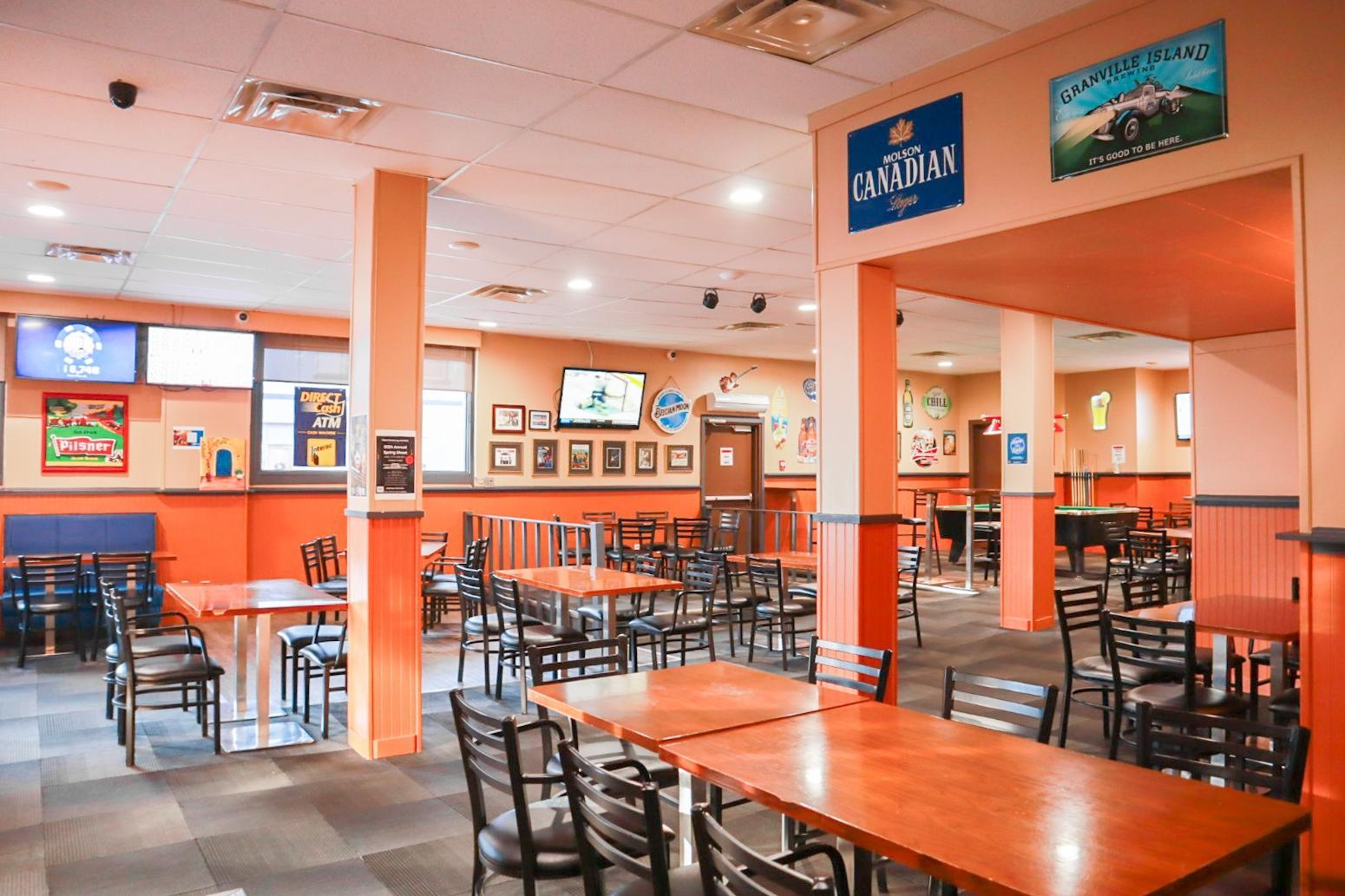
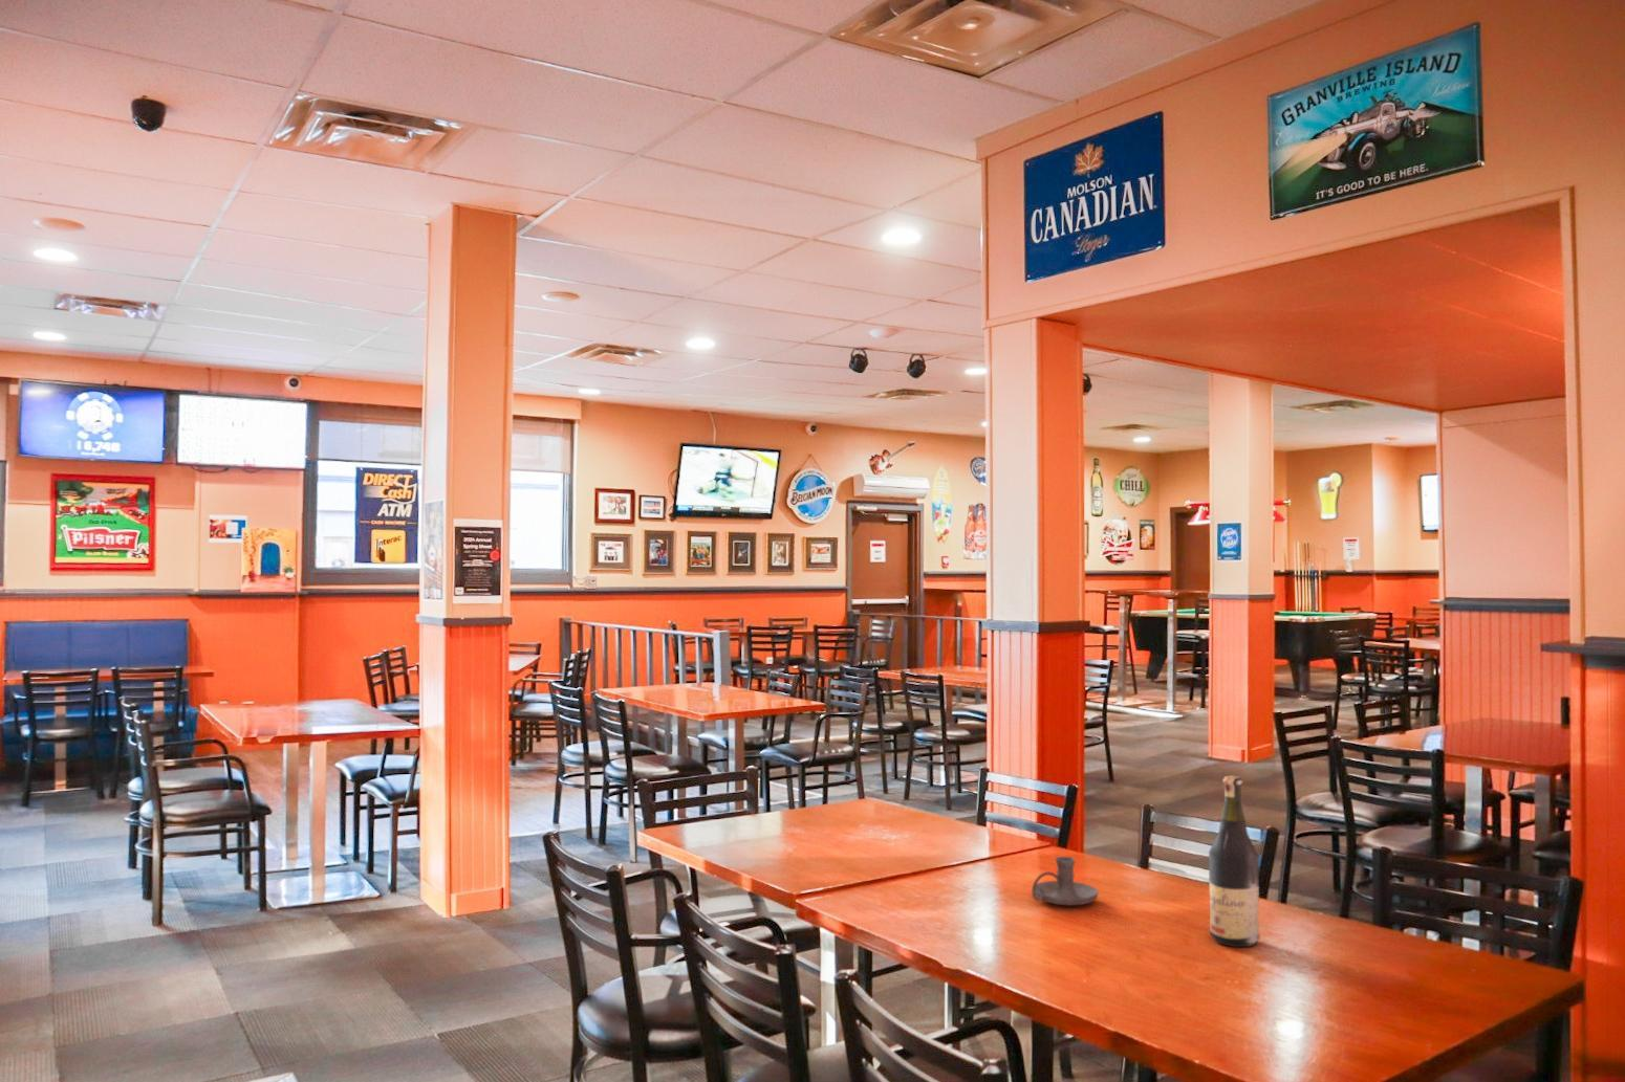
+ wine bottle [1208,775,1260,948]
+ candle holder [1031,856,1099,906]
